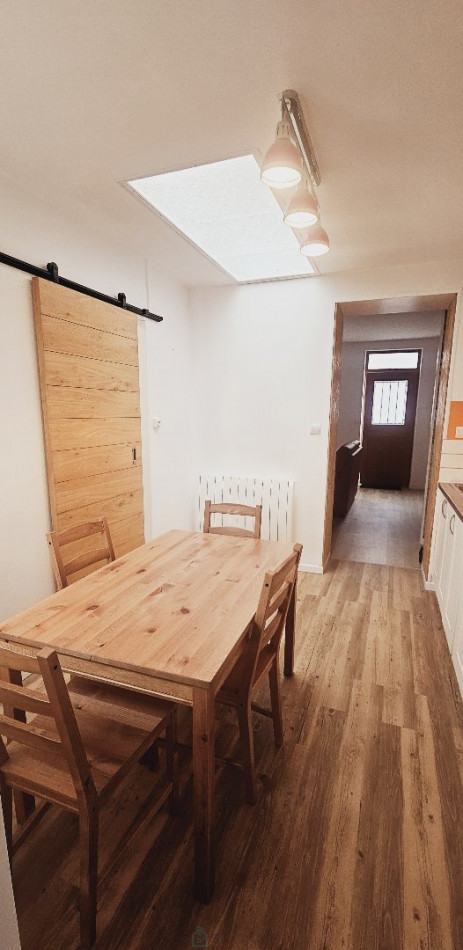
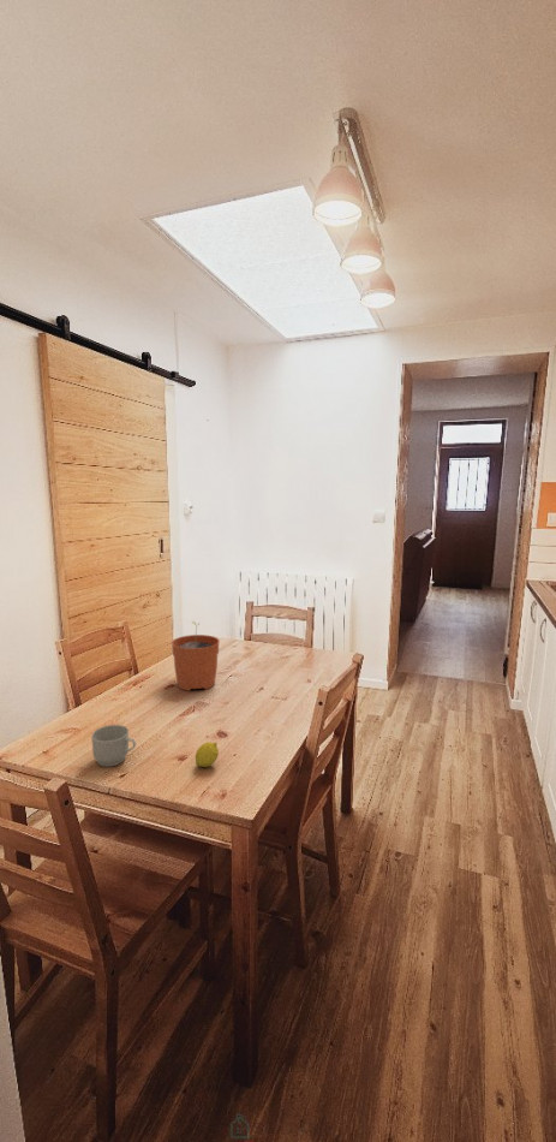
+ fruit [195,740,220,768]
+ plant pot [171,620,221,691]
+ mug [90,724,137,768]
